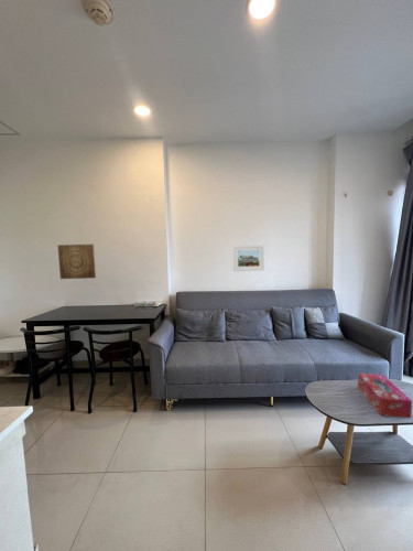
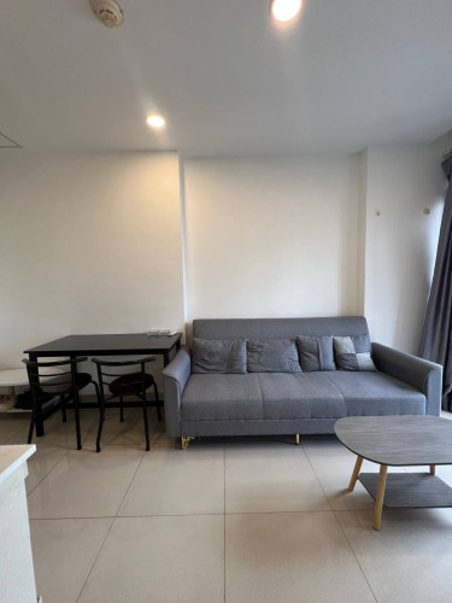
- tissue box [357,372,413,419]
- wall art [56,244,97,280]
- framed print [232,245,265,272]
